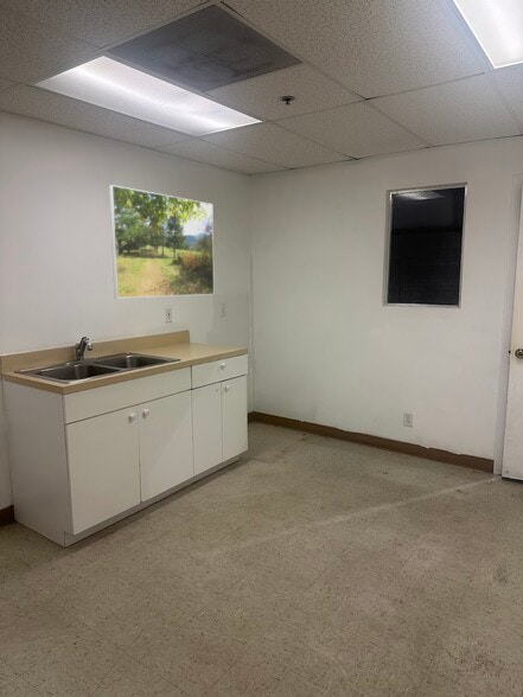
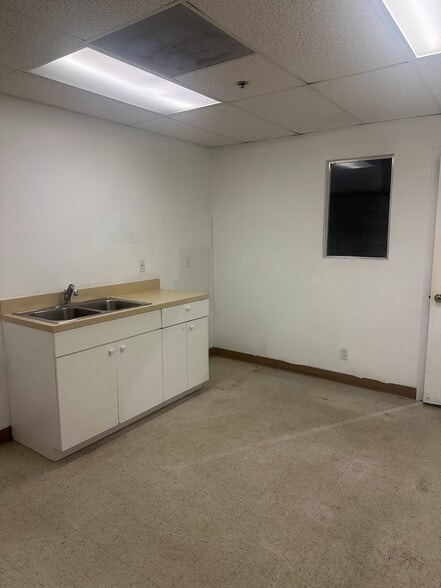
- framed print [108,184,216,299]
